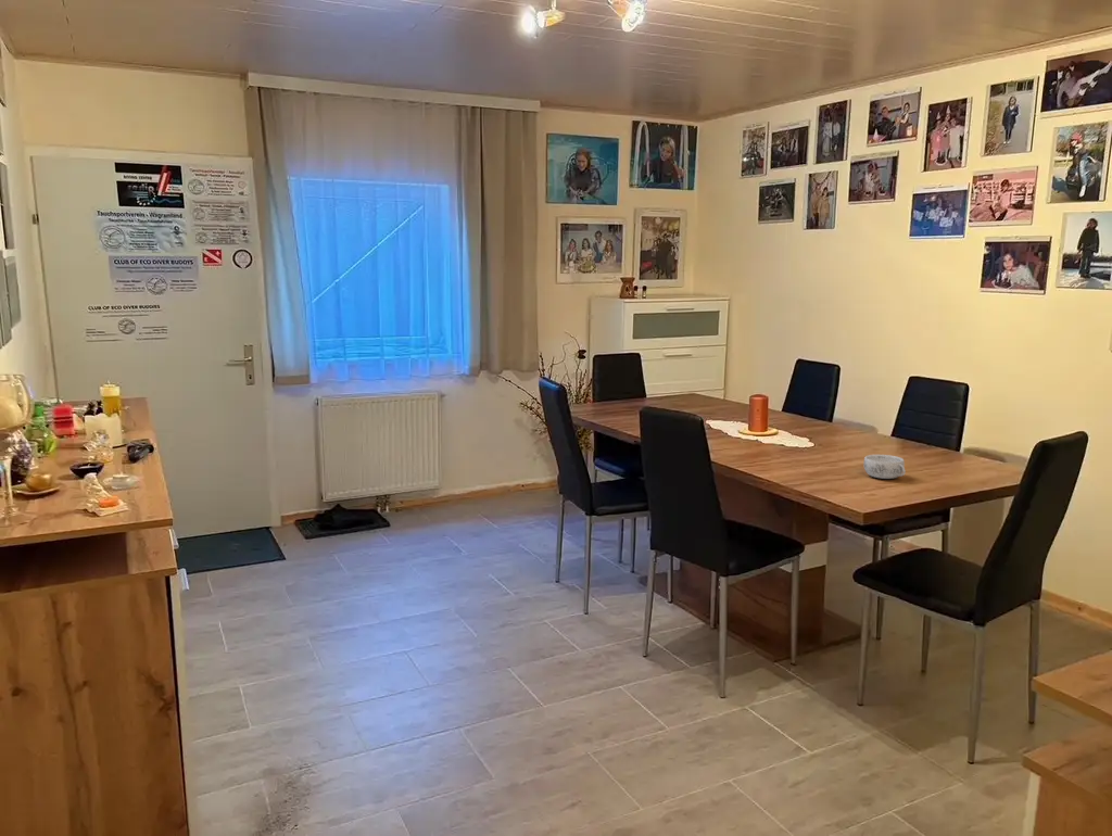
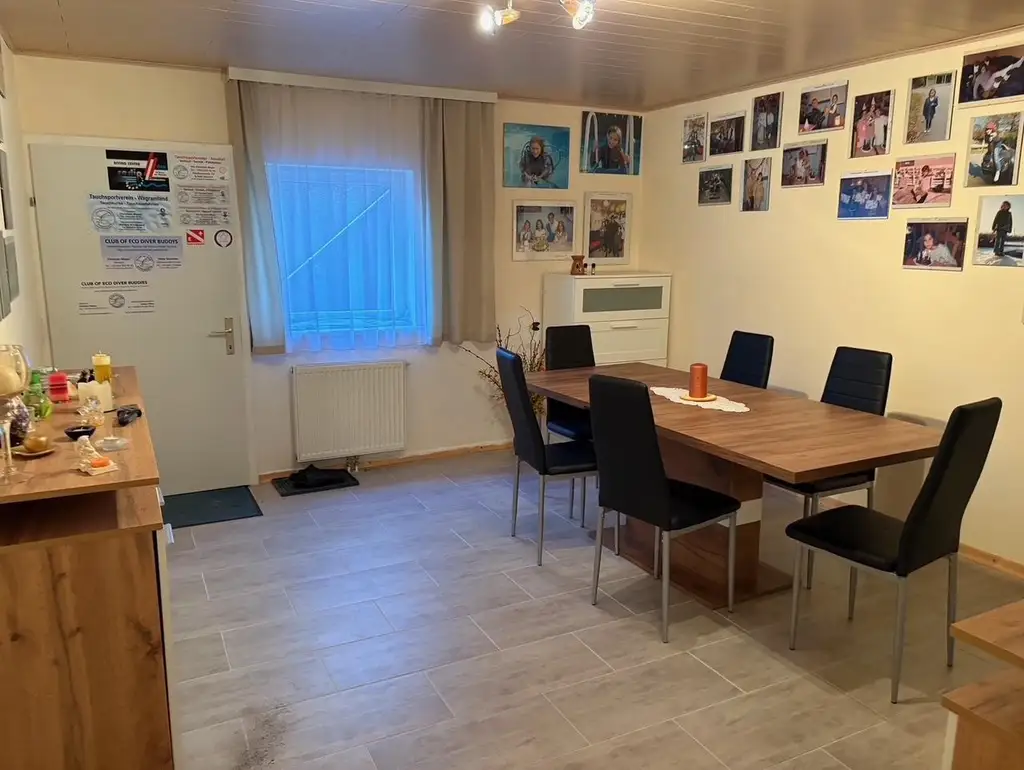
- decorative bowl [862,454,907,480]
